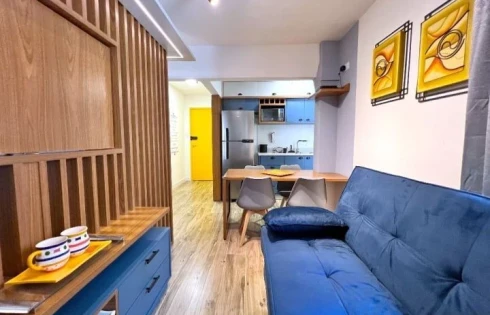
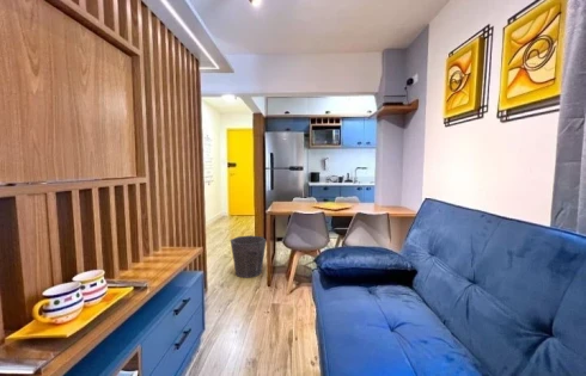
+ waste bin [230,234,268,279]
